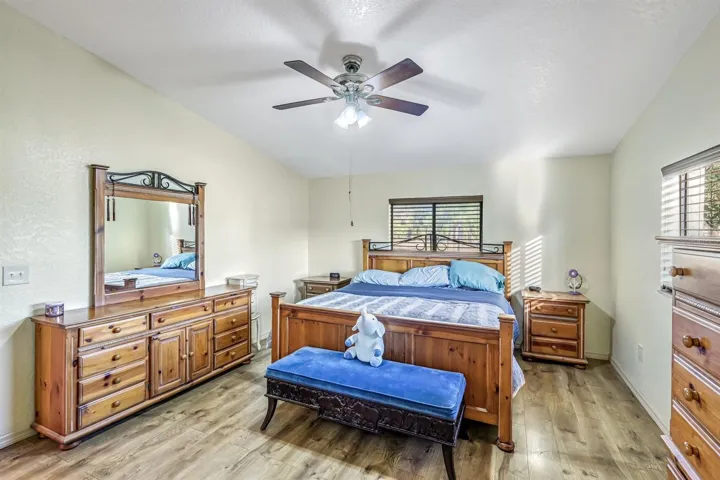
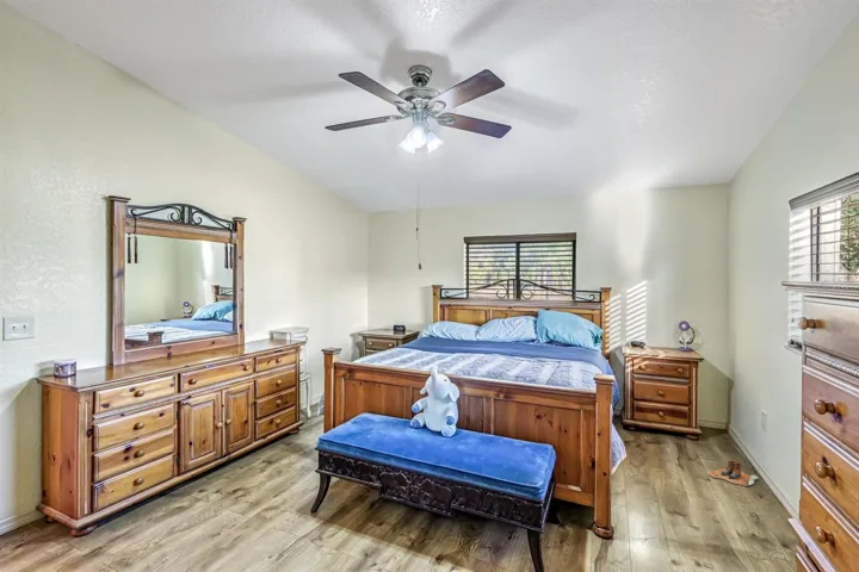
+ boots [709,459,759,487]
